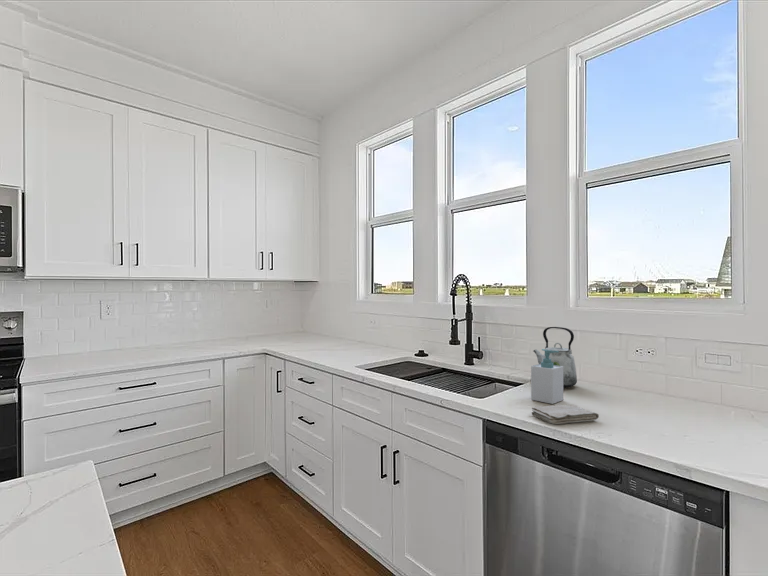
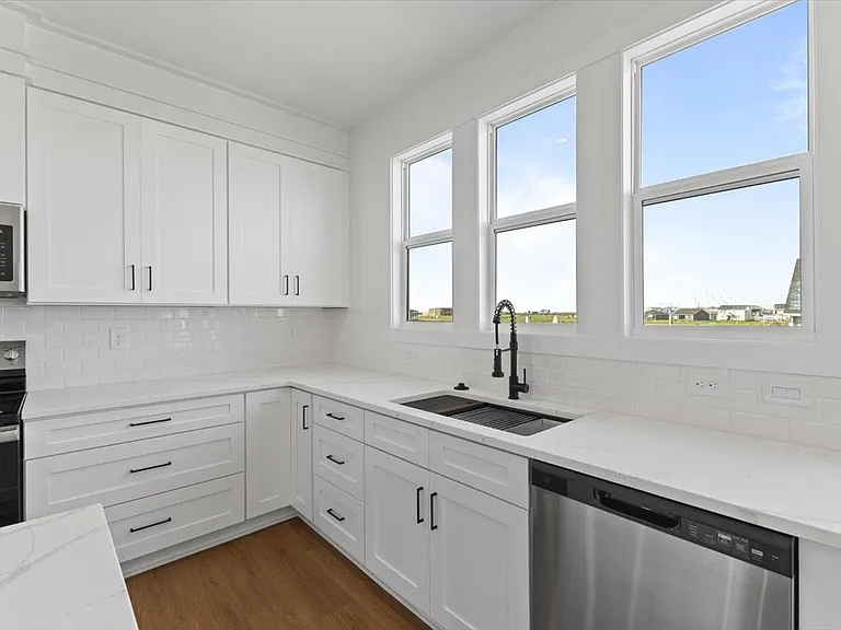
- washcloth [531,404,600,425]
- kettle [532,326,578,388]
- soap bottle [530,348,564,405]
